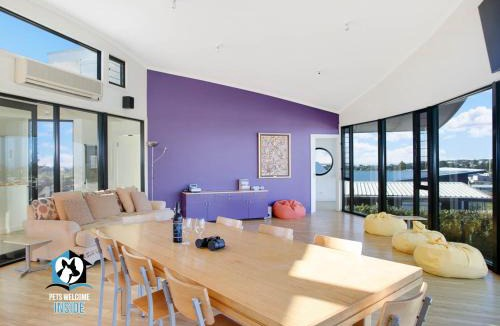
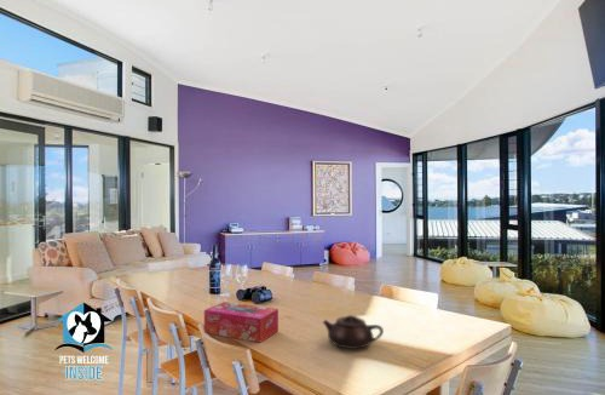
+ teapot [322,314,385,350]
+ tissue box [203,300,280,344]
